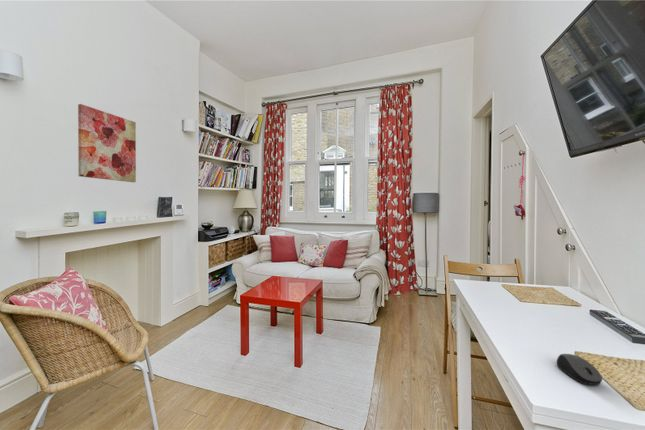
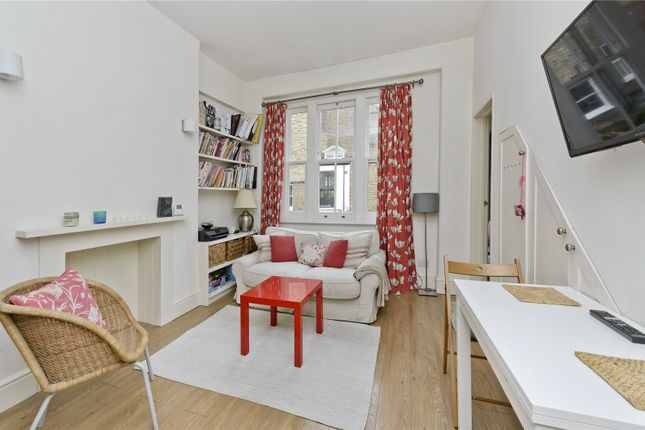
- wall art [77,103,137,183]
- computer mouse [556,353,603,386]
